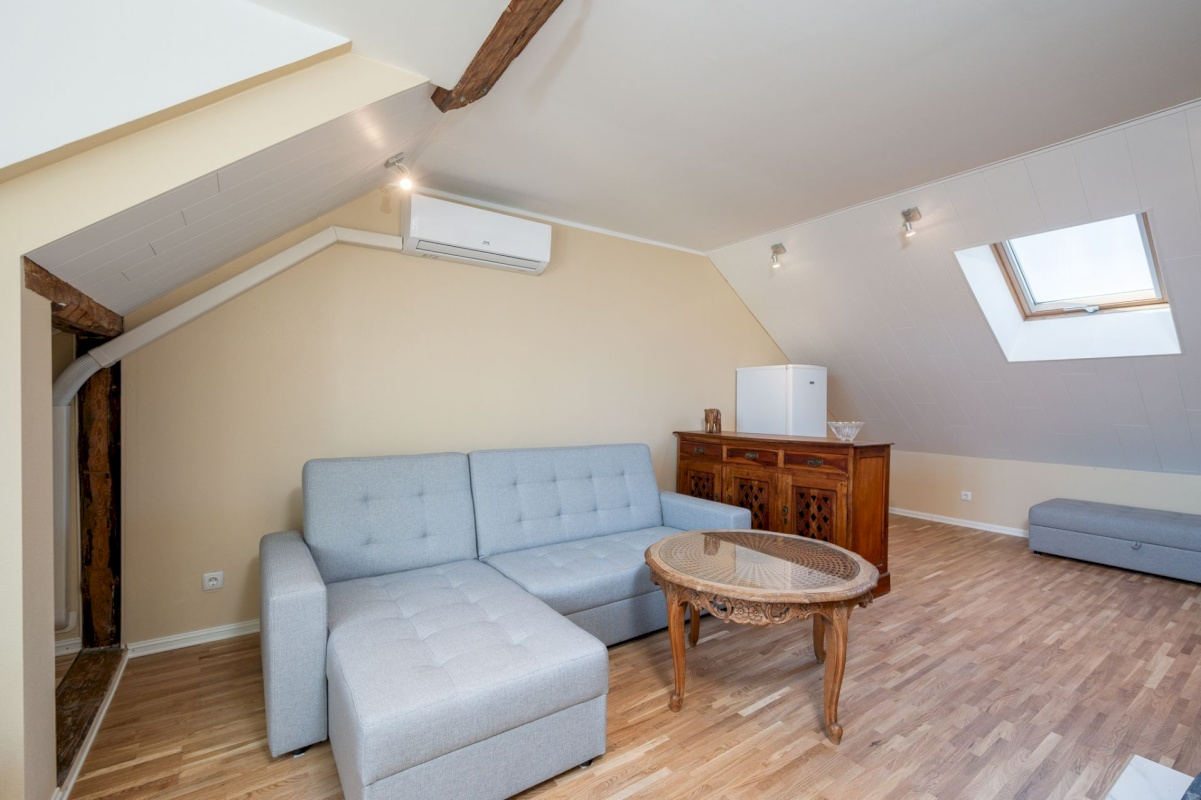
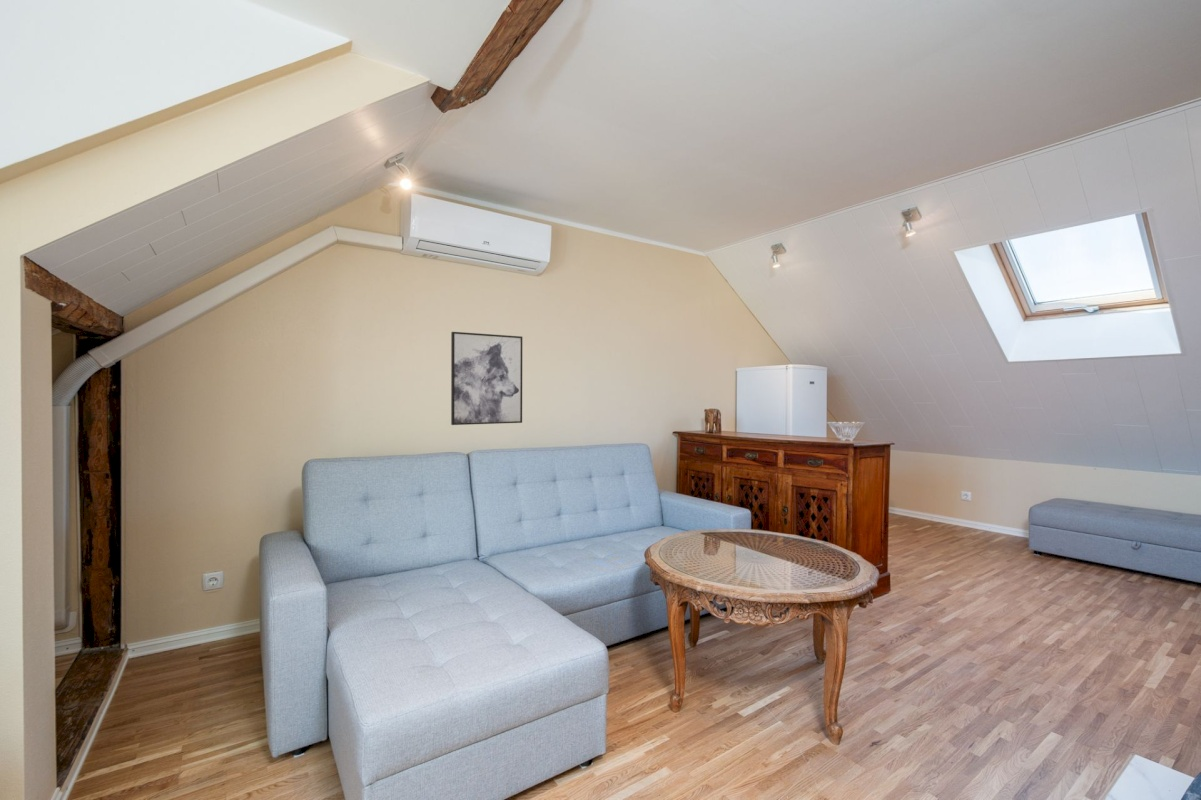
+ wall art [450,331,523,426]
